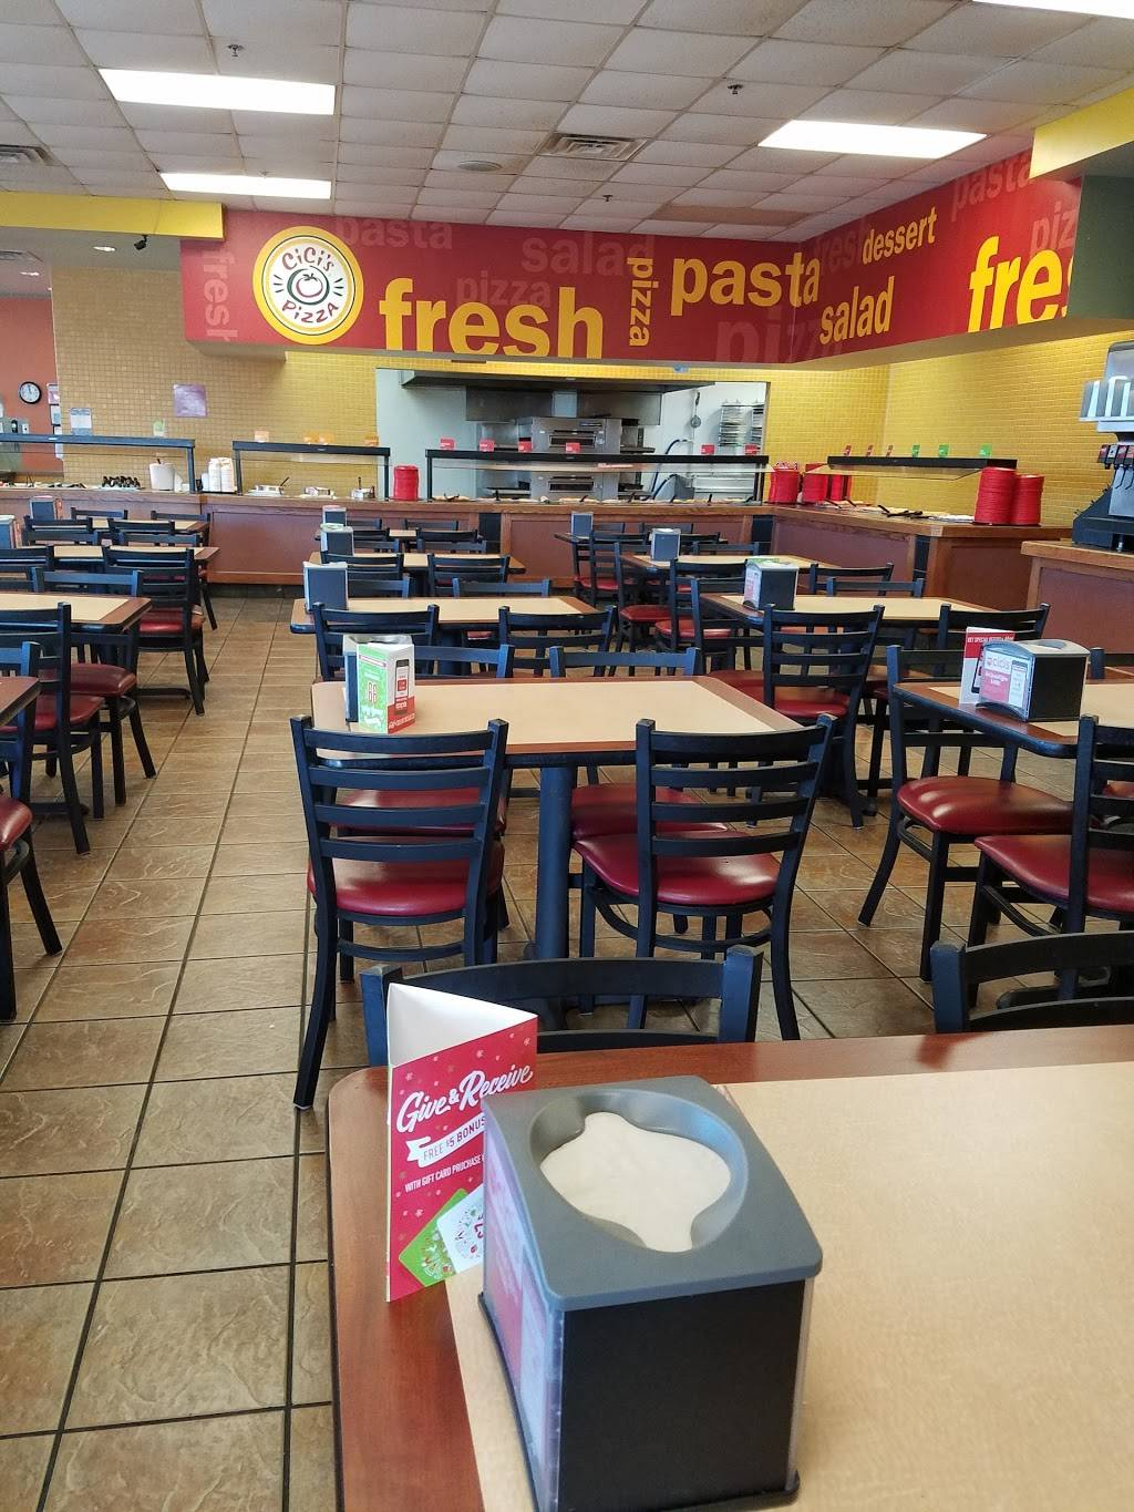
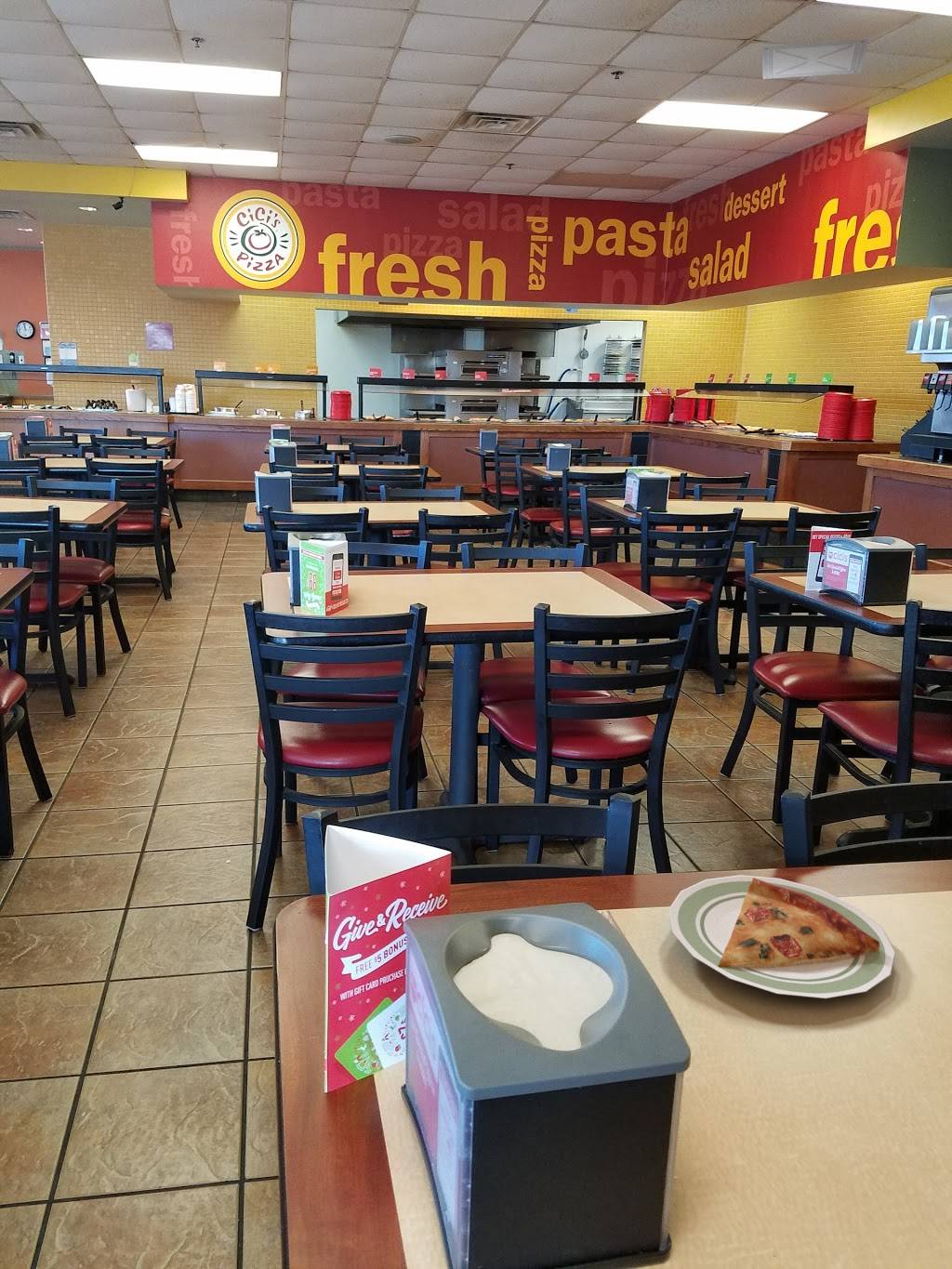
+ pizza slice [668,875,896,999]
+ ceiling vent [760,38,869,80]
